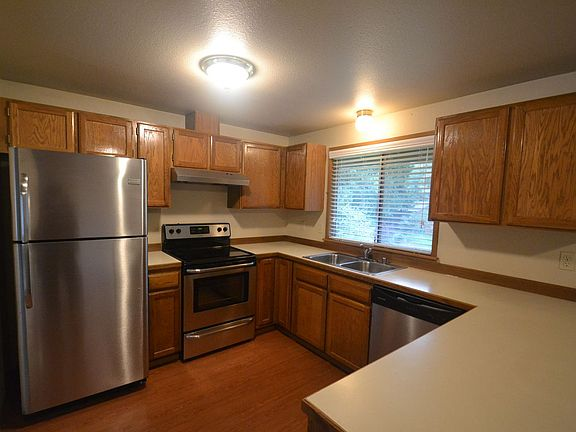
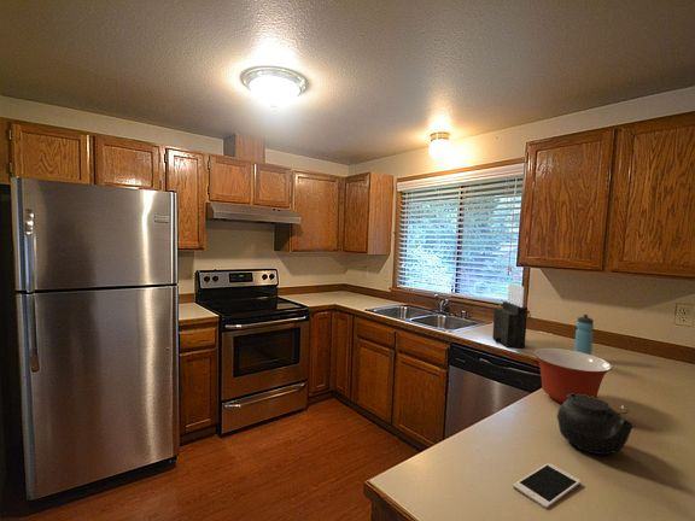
+ knife block [491,282,528,349]
+ teapot [556,393,636,456]
+ mixing bowl [532,347,613,404]
+ water bottle [573,314,595,356]
+ cell phone [512,462,582,510]
